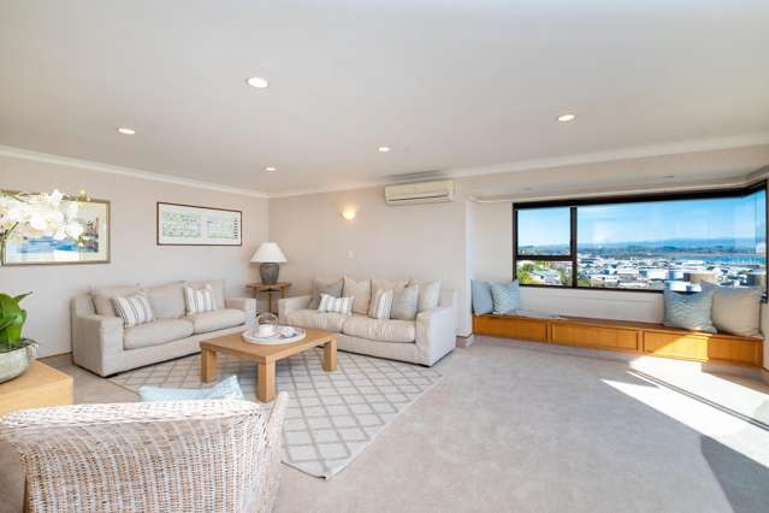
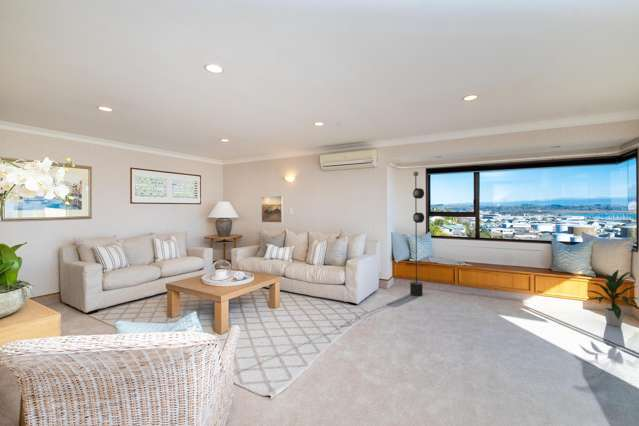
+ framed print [260,195,284,224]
+ indoor plant [584,269,639,328]
+ floor lamp [340,170,425,327]
